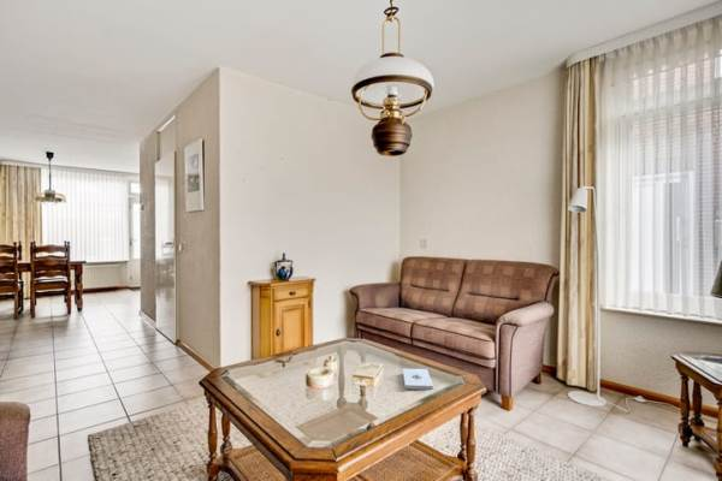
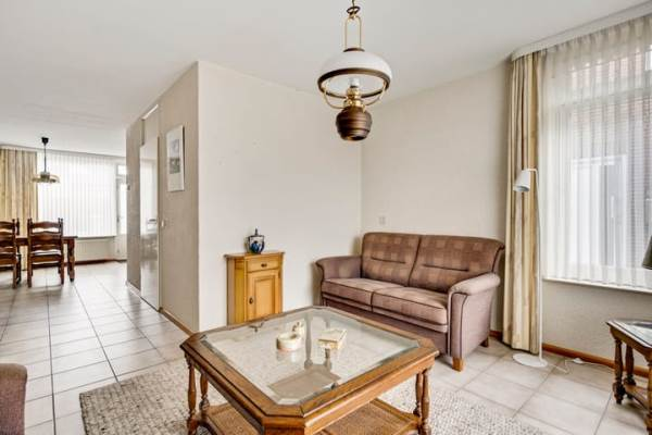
- notepad [402,368,434,391]
